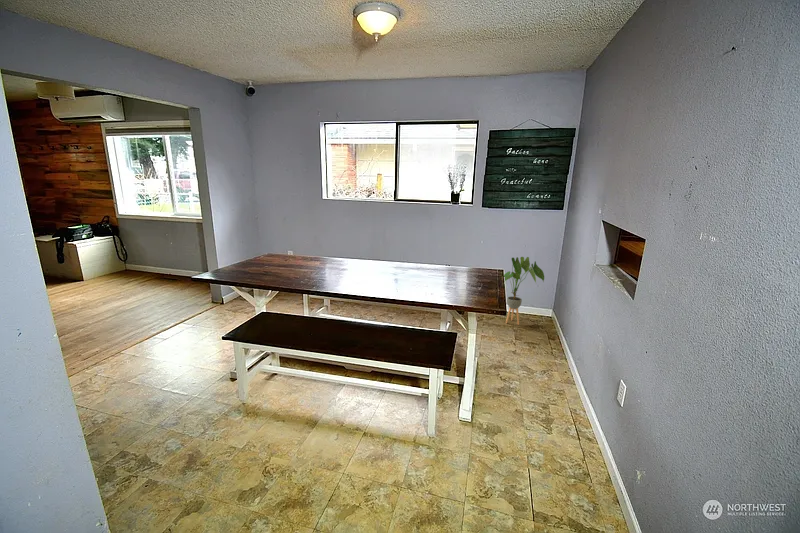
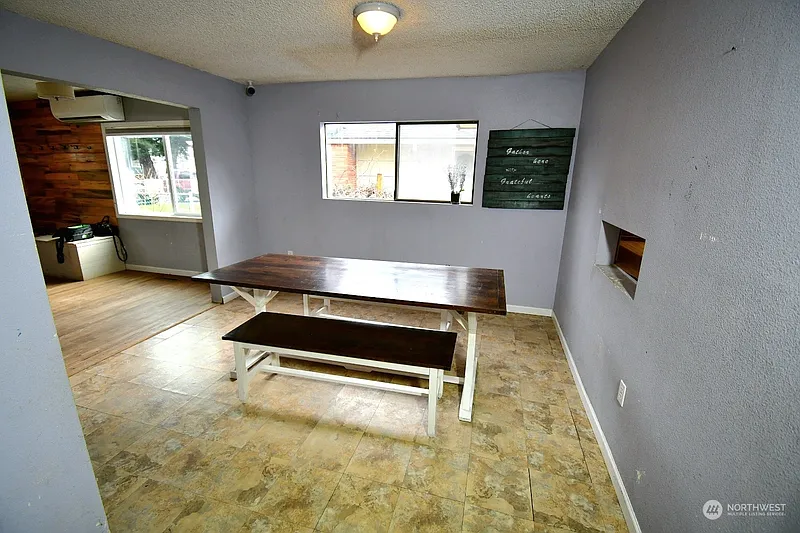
- house plant [503,256,545,326]
